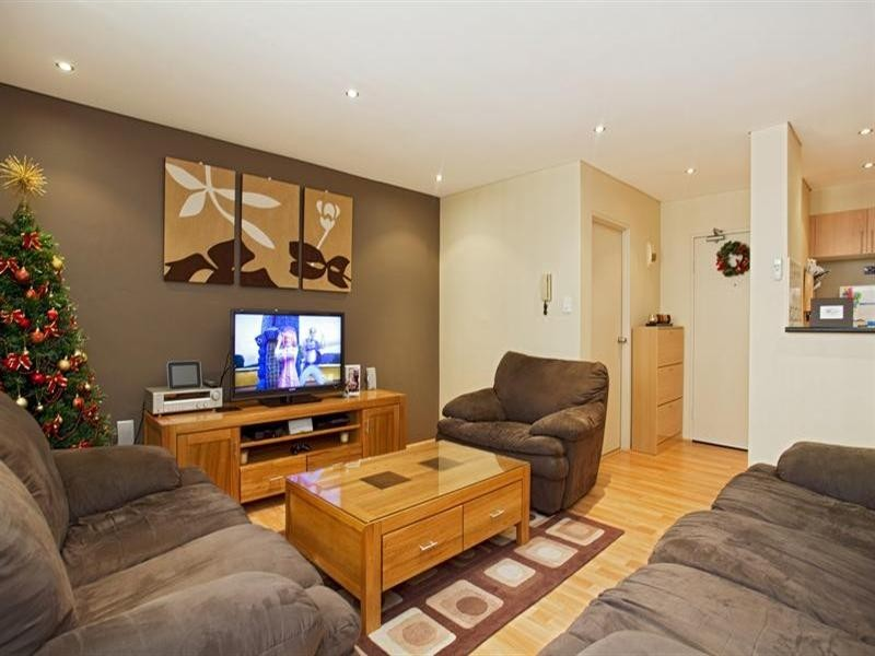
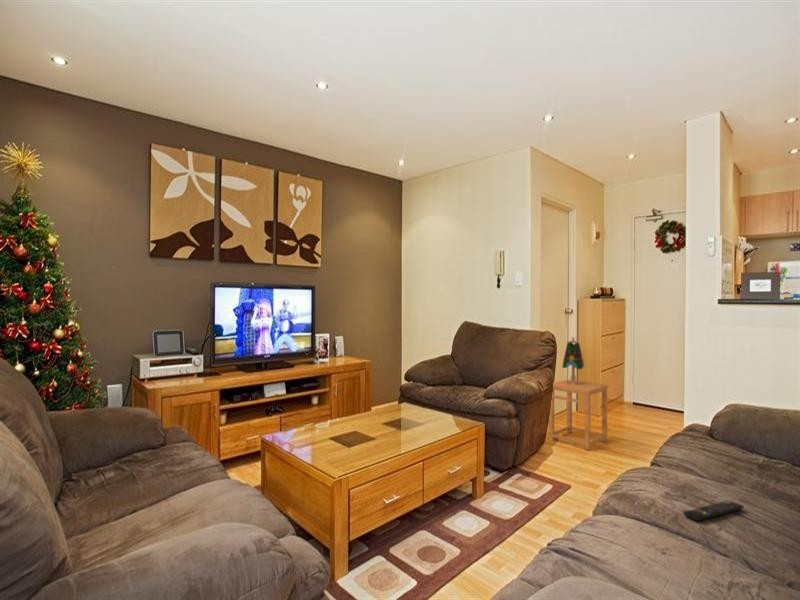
+ remote control [682,499,745,522]
+ side table [548,378,609,451]
+ table lamp [562,336,585,385]
